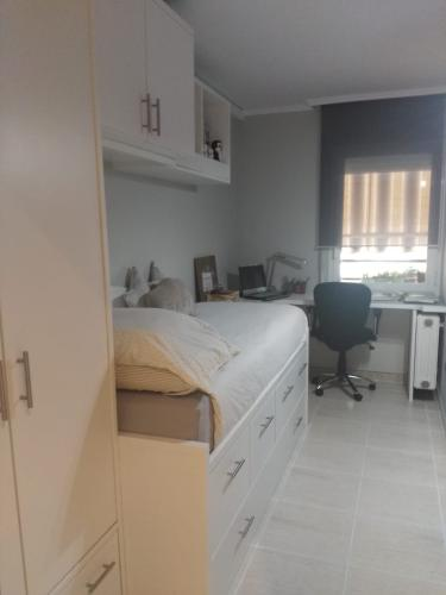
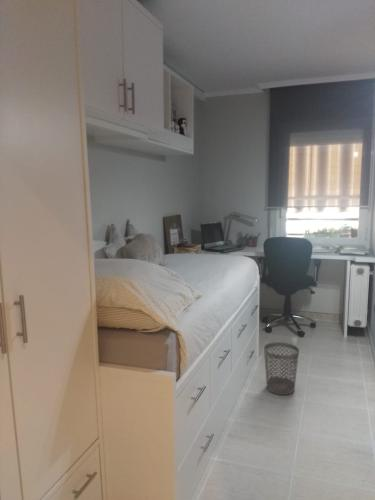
+ wastebasket [263,341,300,396]
